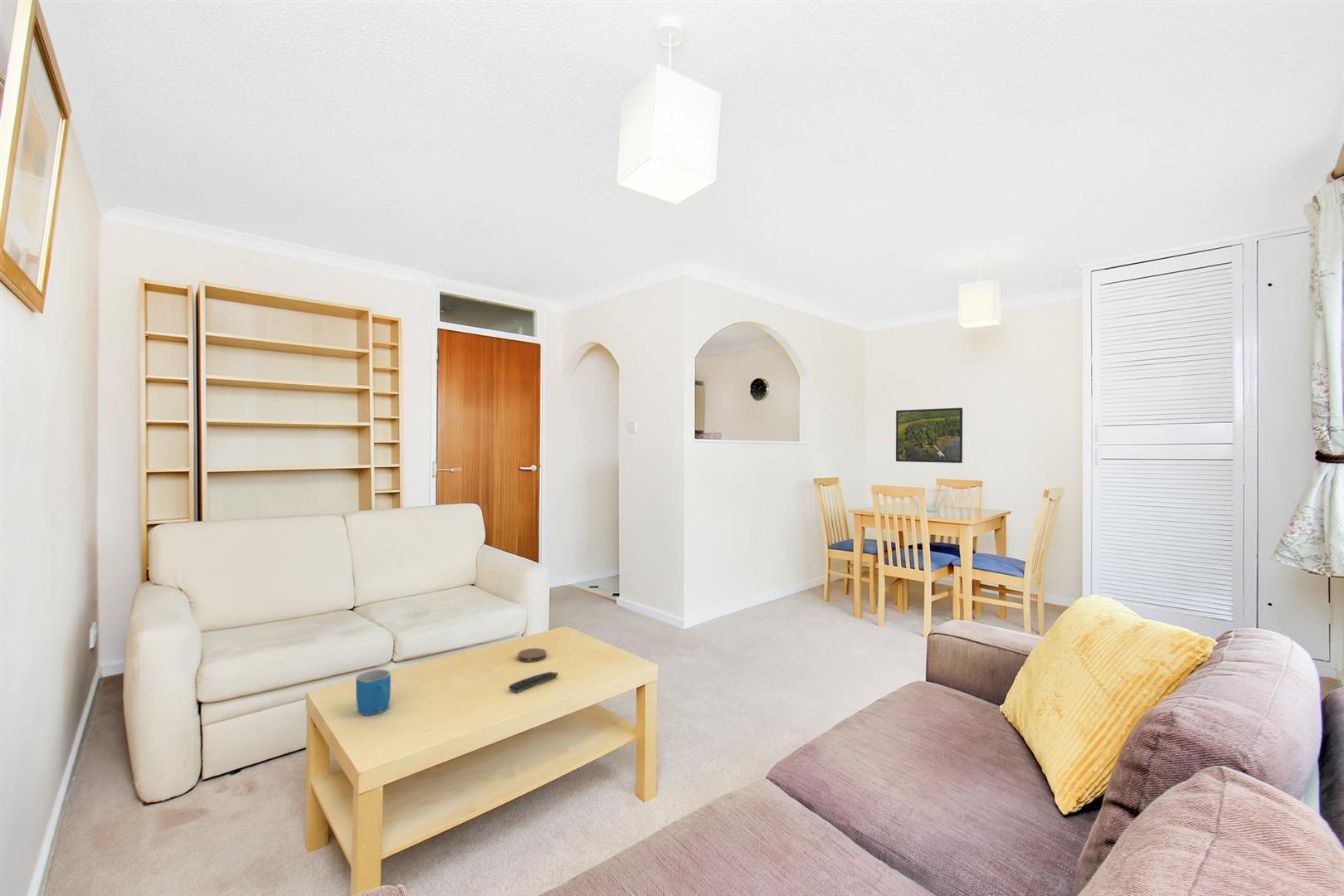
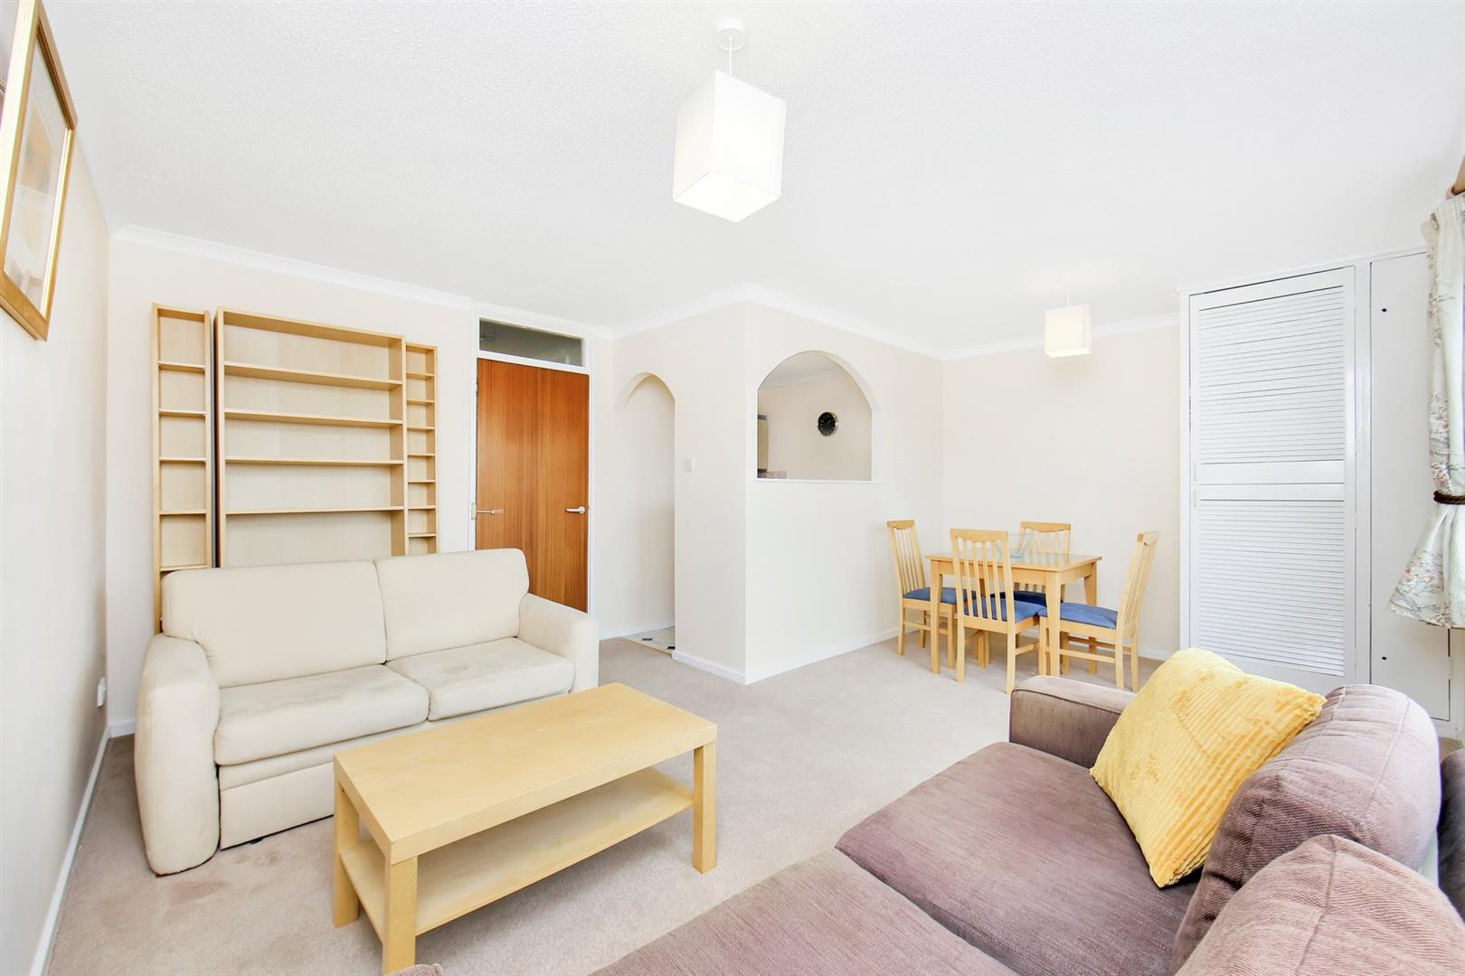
- remote control [509,671,559,694]
- mug [355,669,392,717]
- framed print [895,407,963,464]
- coaster [517,647,548,663]
